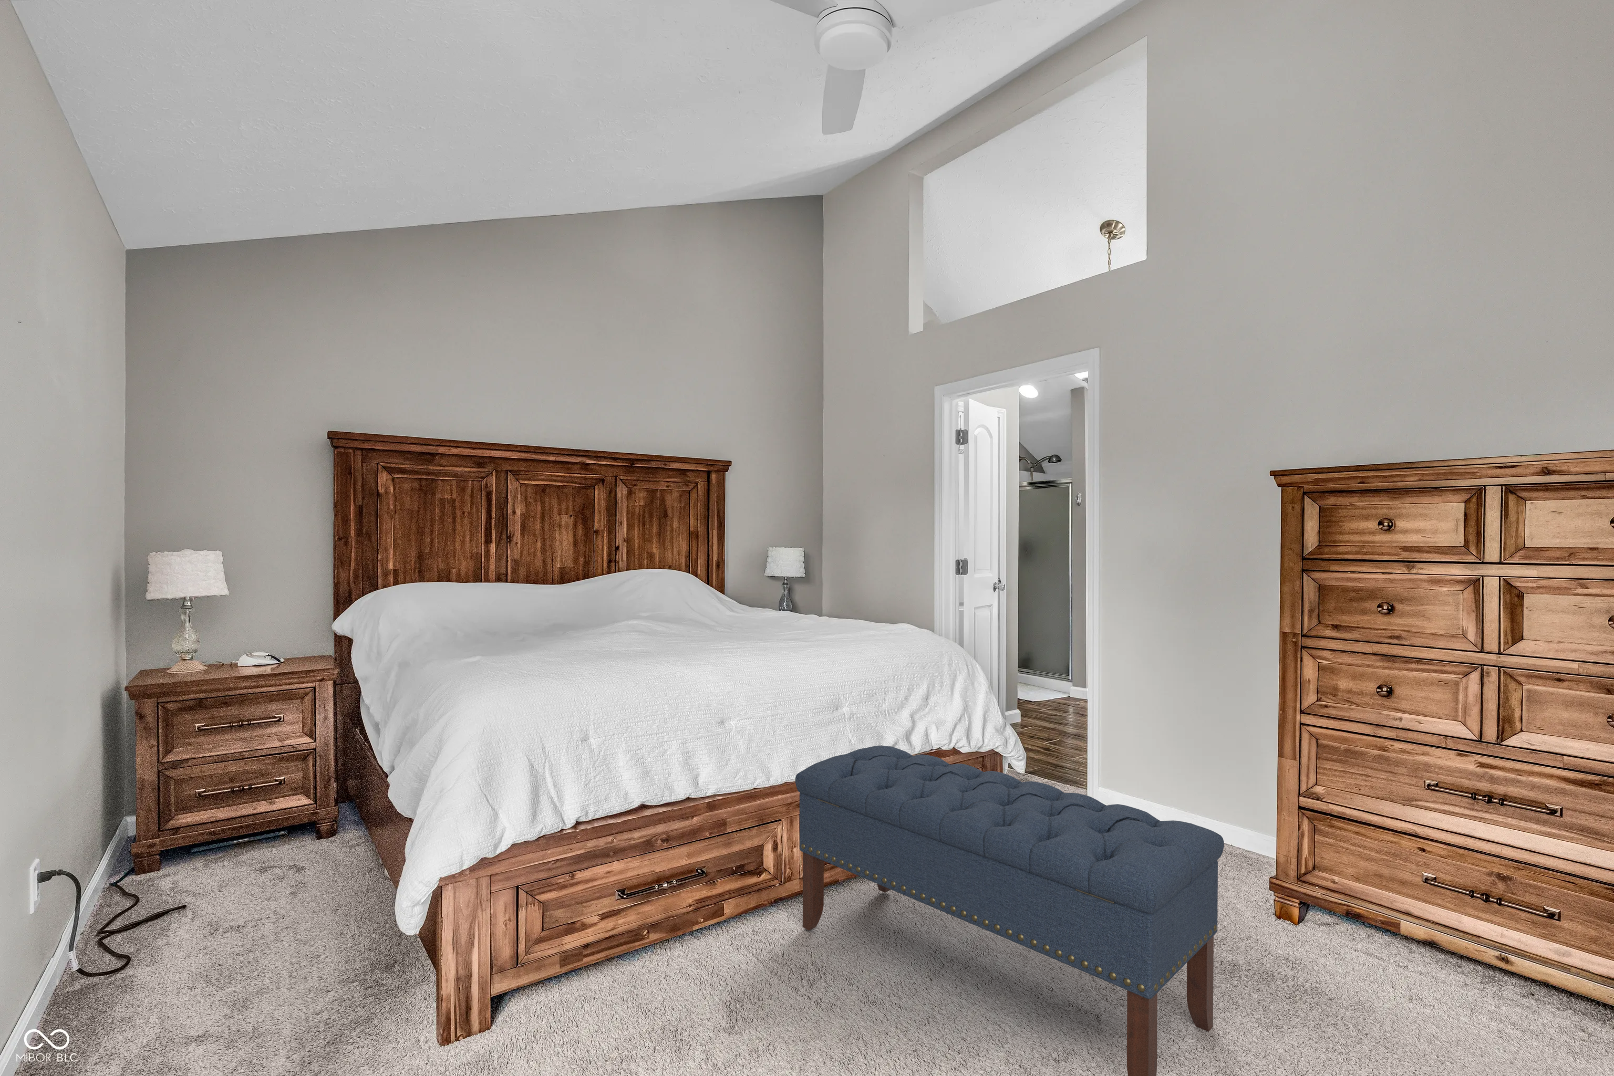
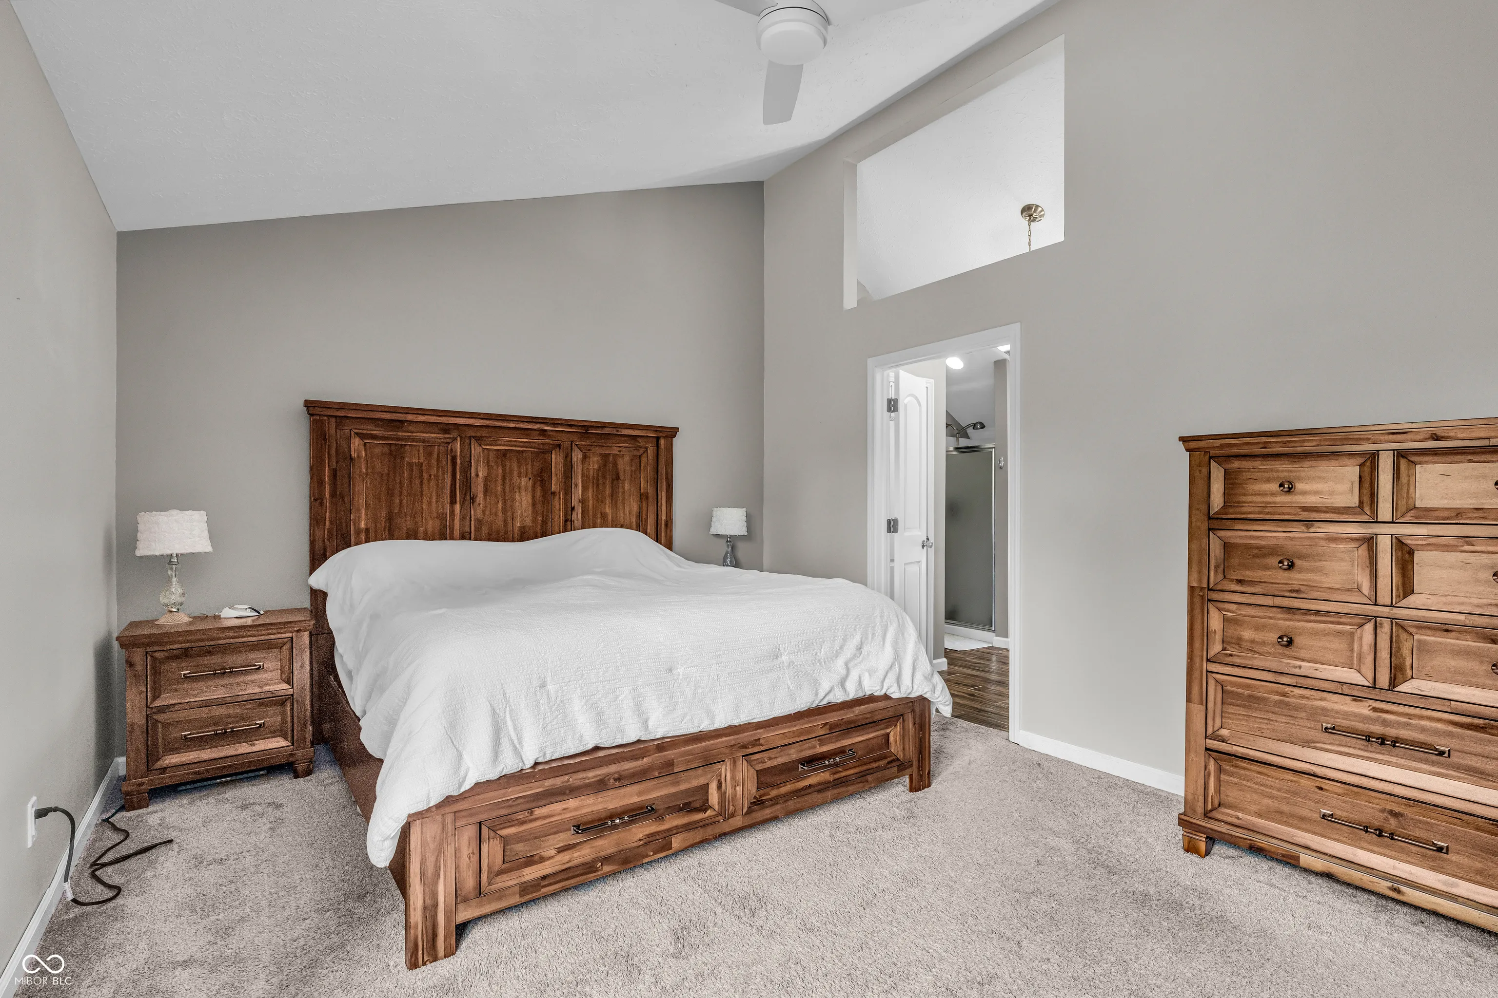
- bench [795,745,1225,1076]
